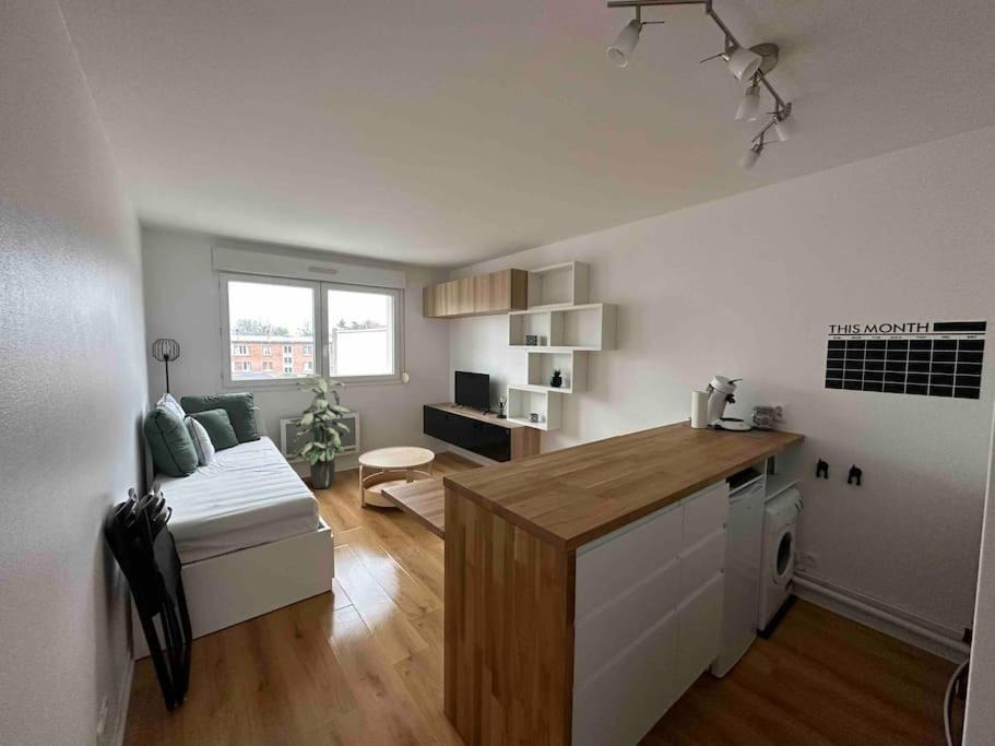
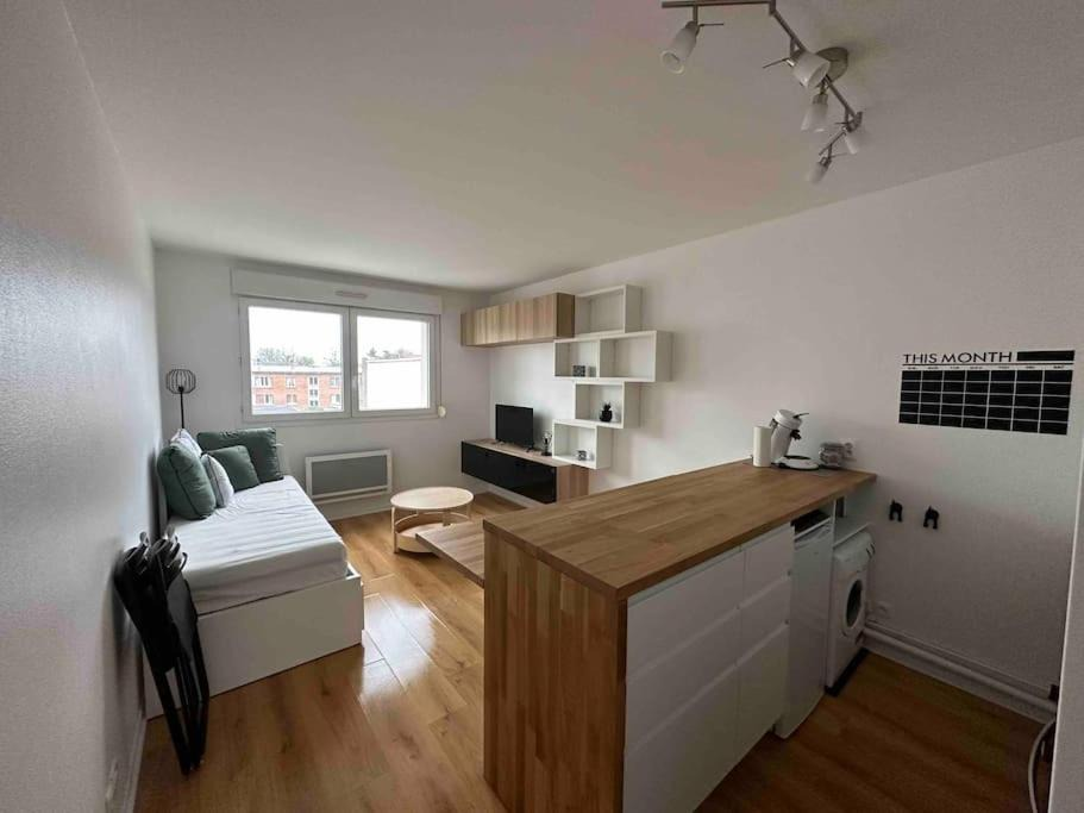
- indoor plant [287,372,351,489]
